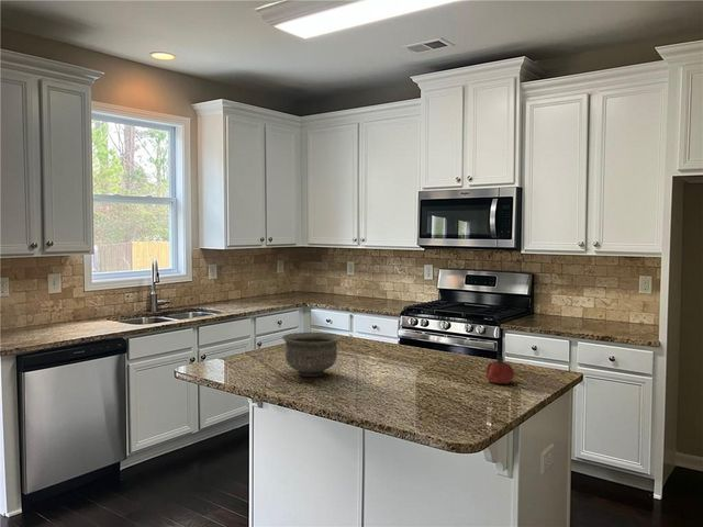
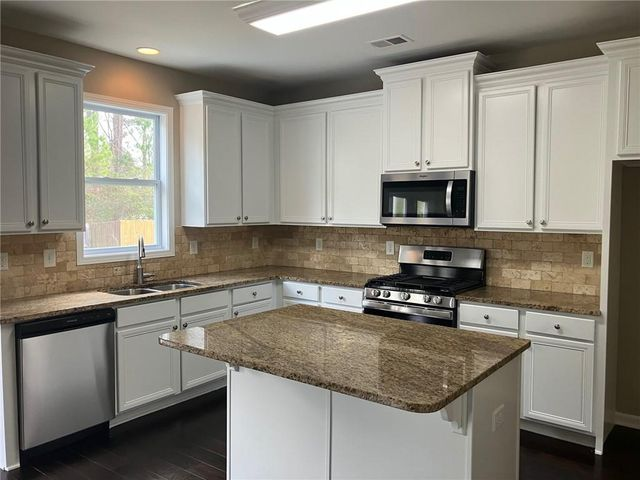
- bowl [280,332,342,378]
- fruit [486,355,515,385]
